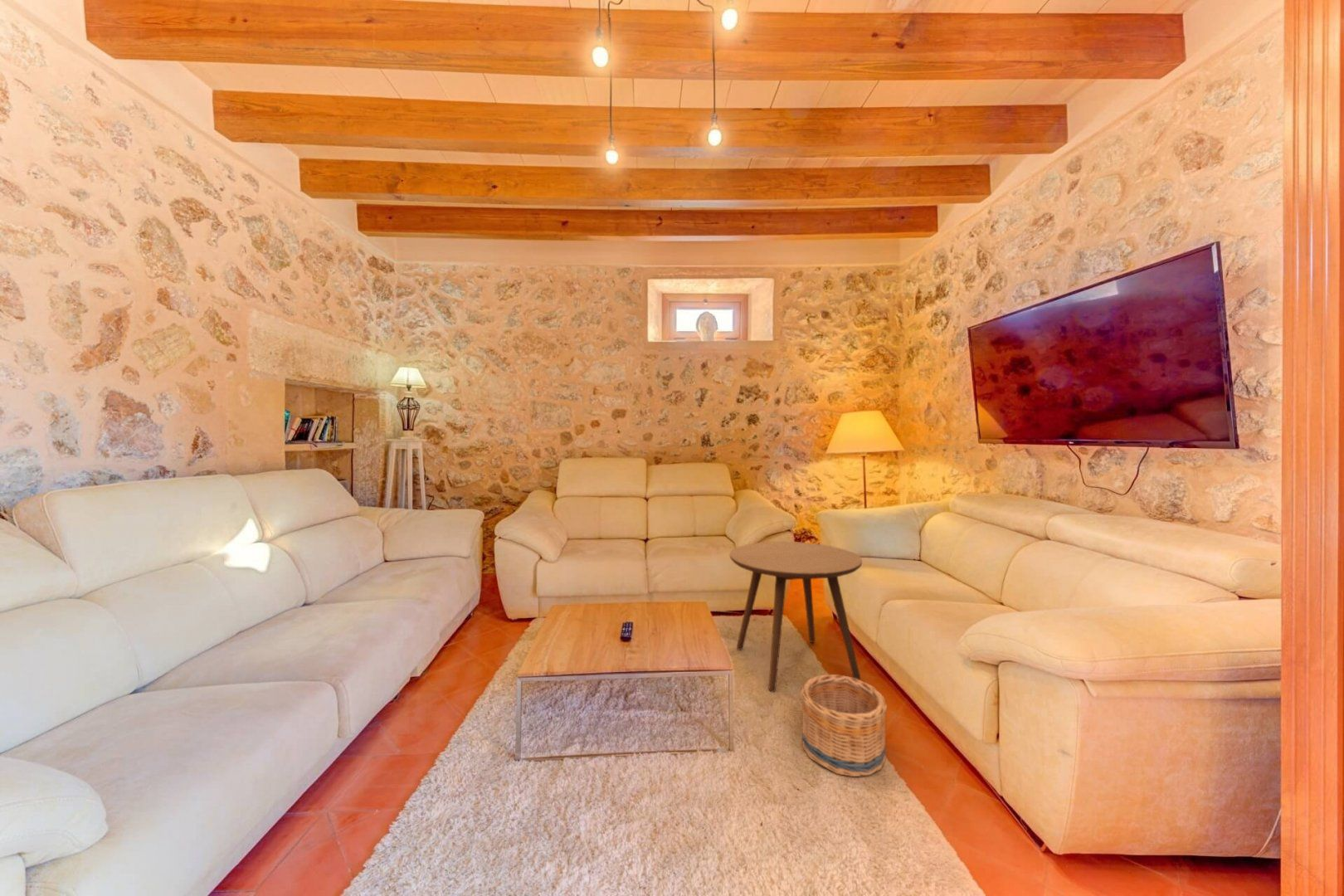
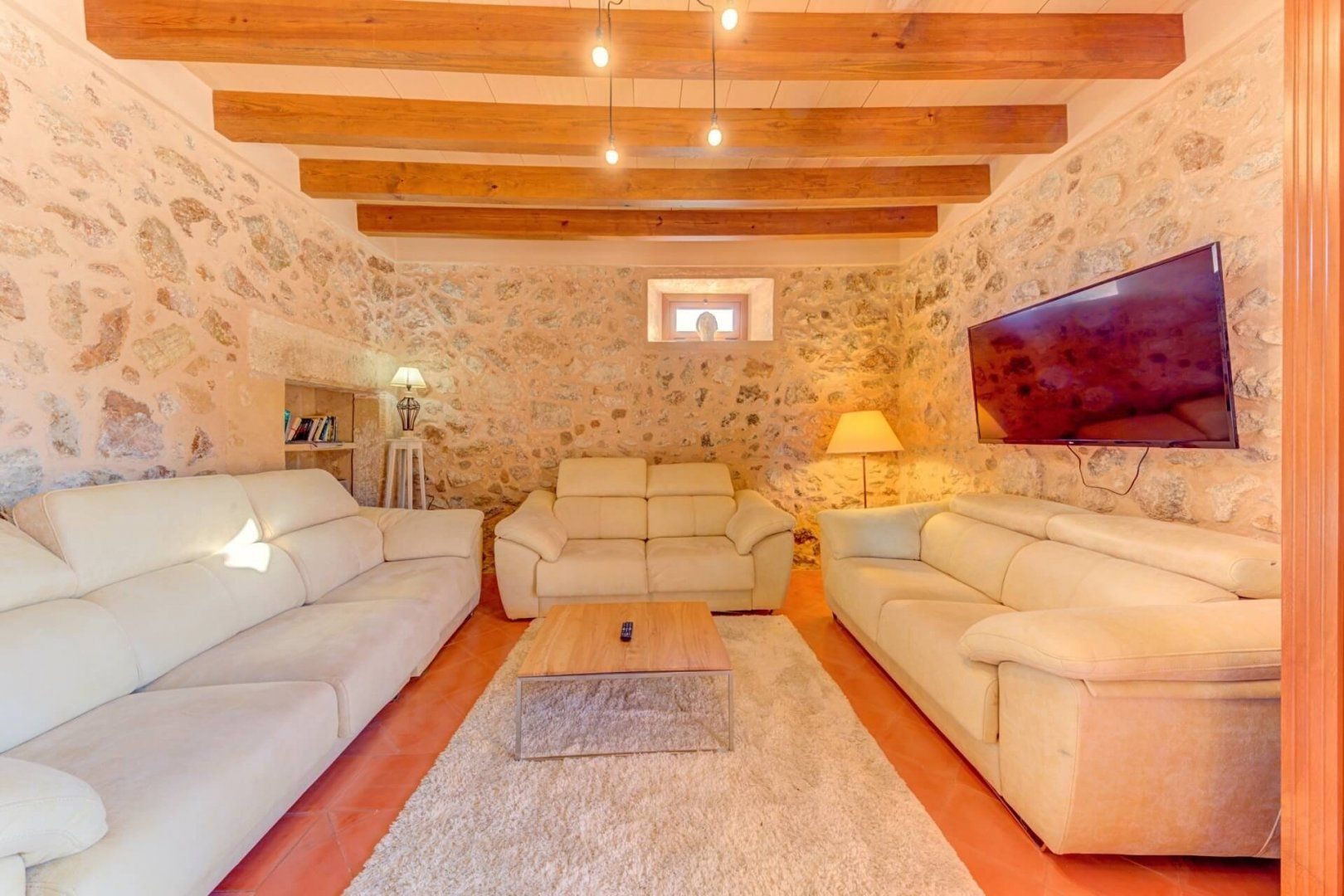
- side table [729,541,863,694]
- basket [800,674,888,777]
